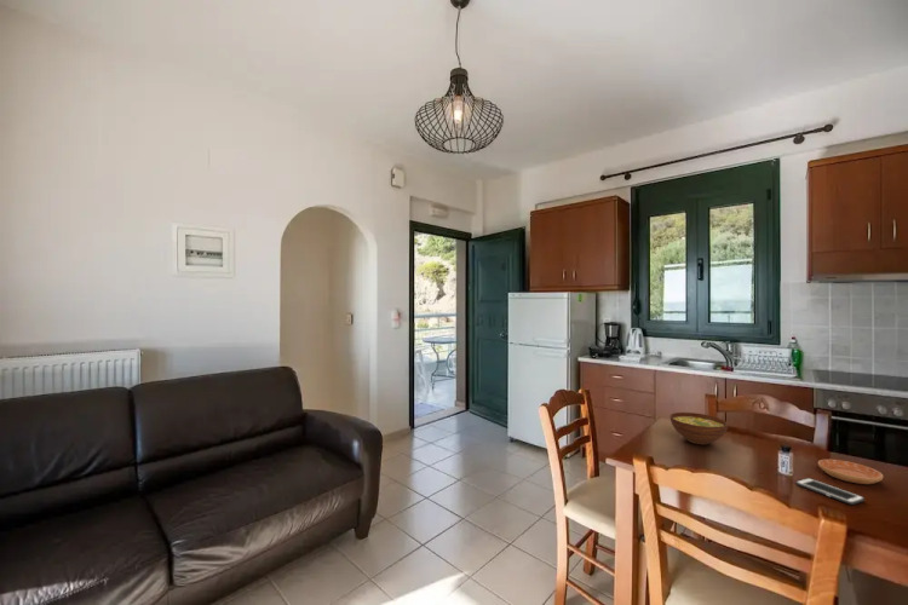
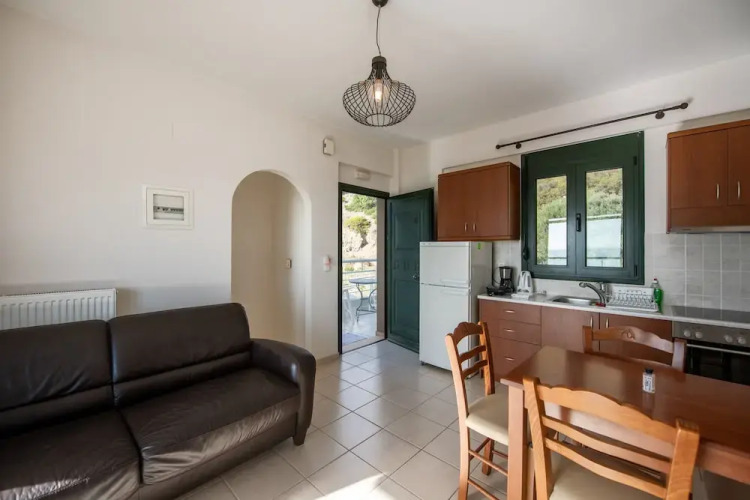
- saucer [817,459,884,485]
- bowl [669,411,729,445]
- cell phone [794,477,866,506]
